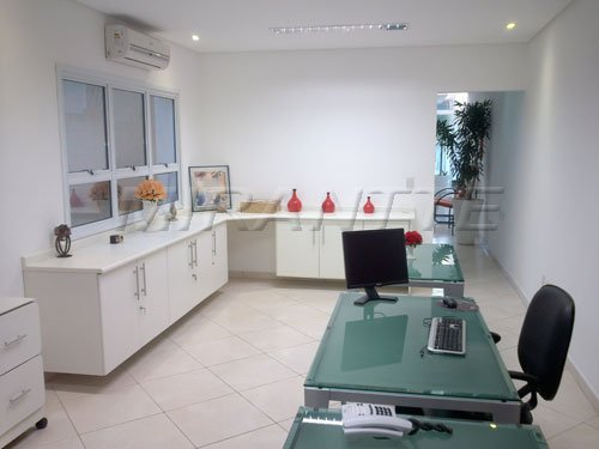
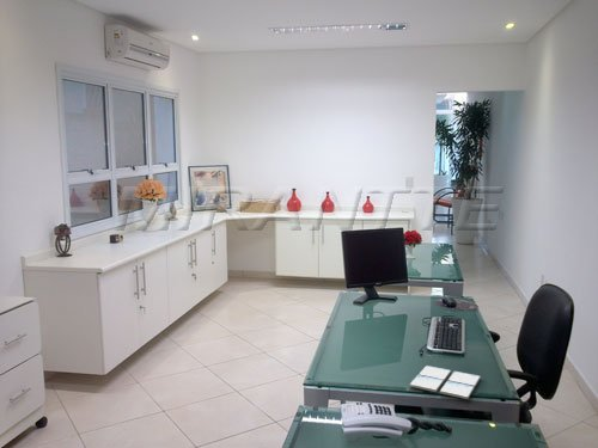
+ drink coaster [409,364,481,400]
